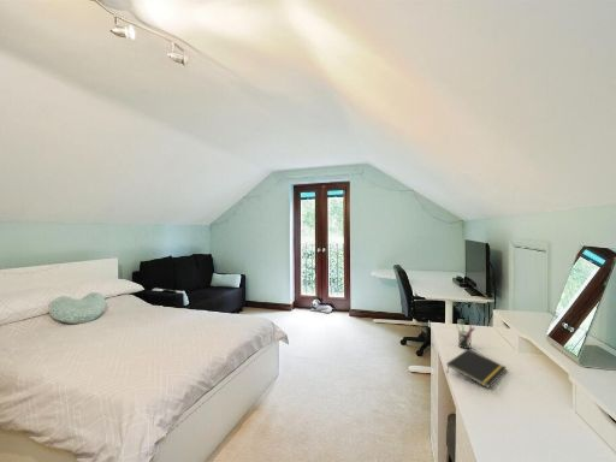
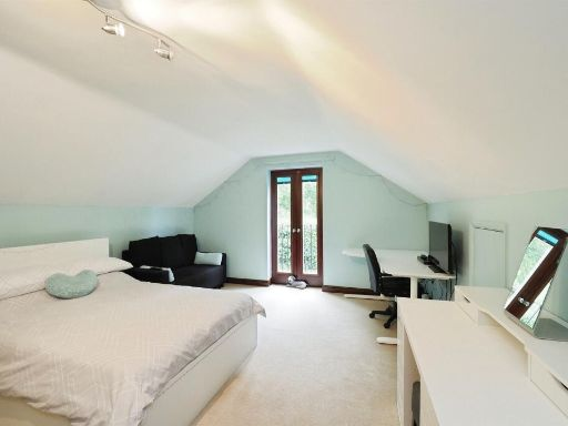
- pen holder [455,322,476,350]
- notepad [445,349,508,389]
